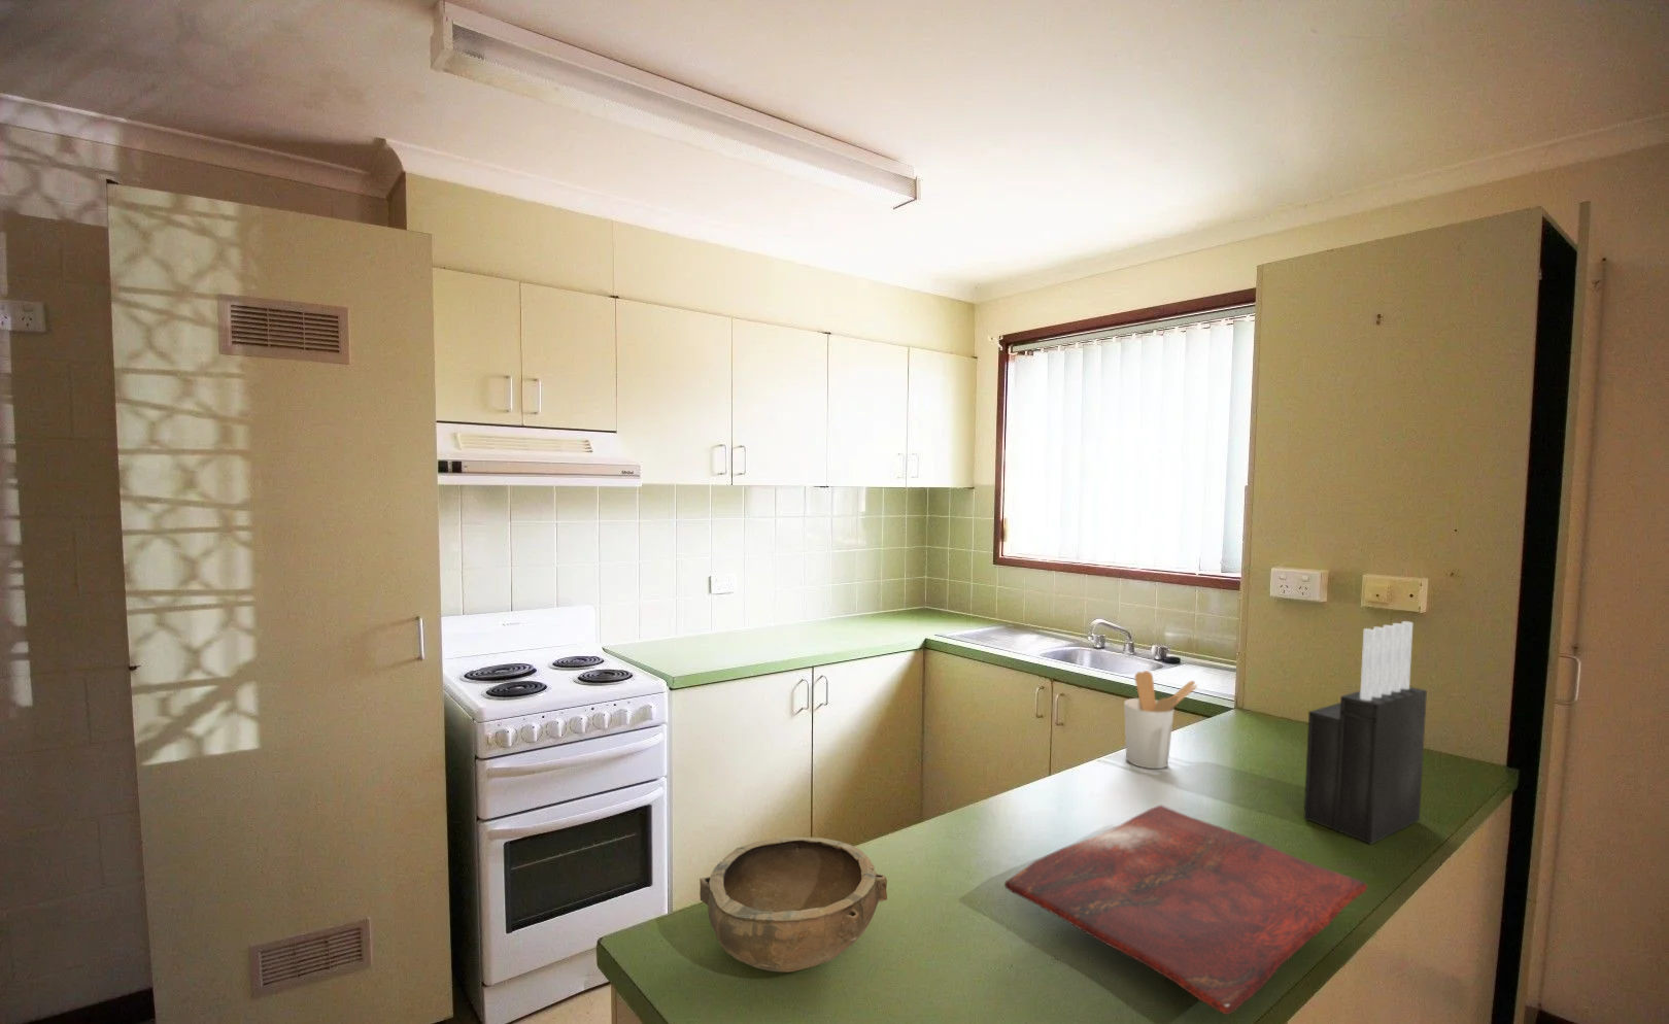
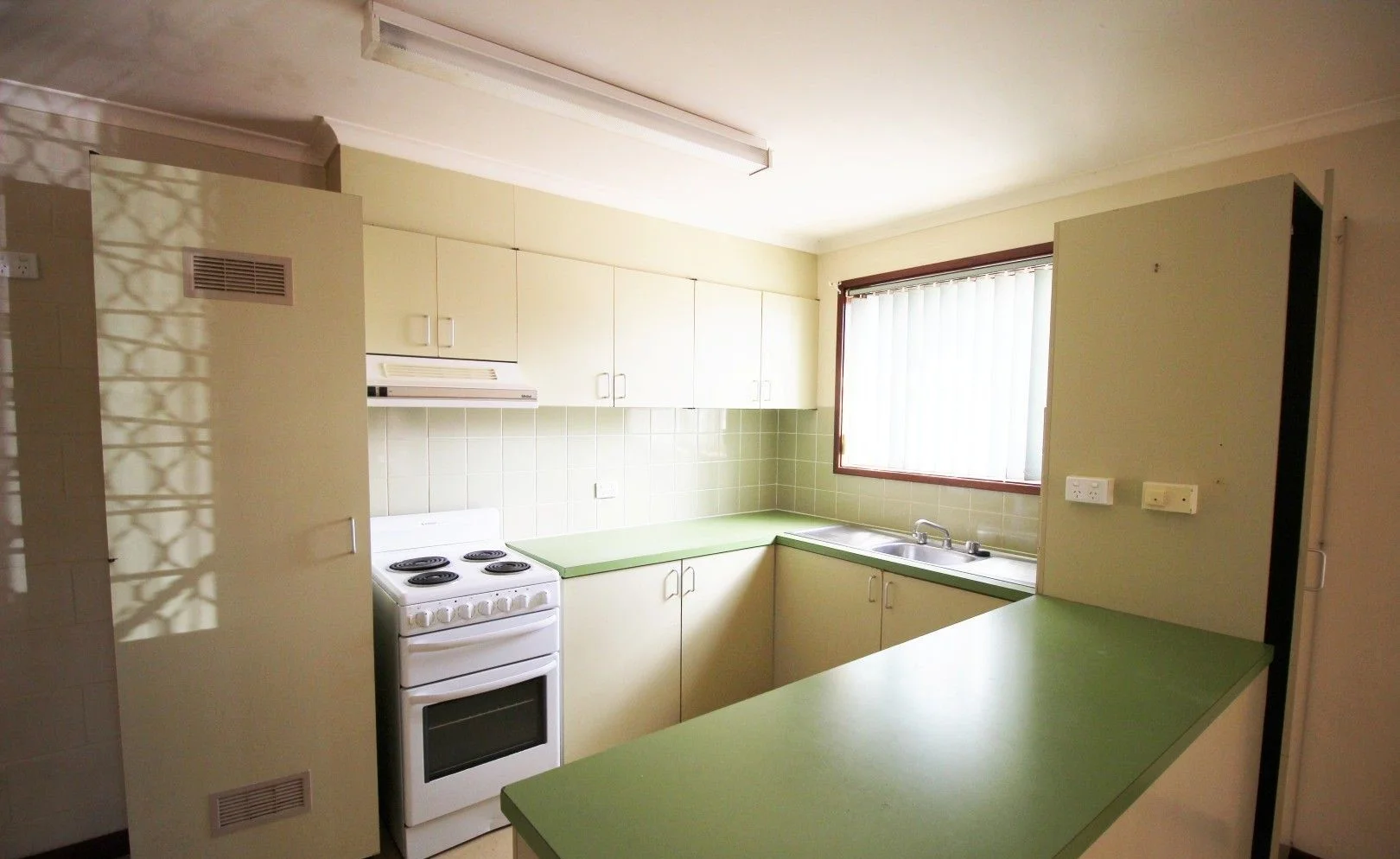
- utensil holder [1123,670,1198,770]
- bowl [699,836,888,973]
- knife block [1302,620,1428,845]
- cutting board [1004,805,1369,1016]
